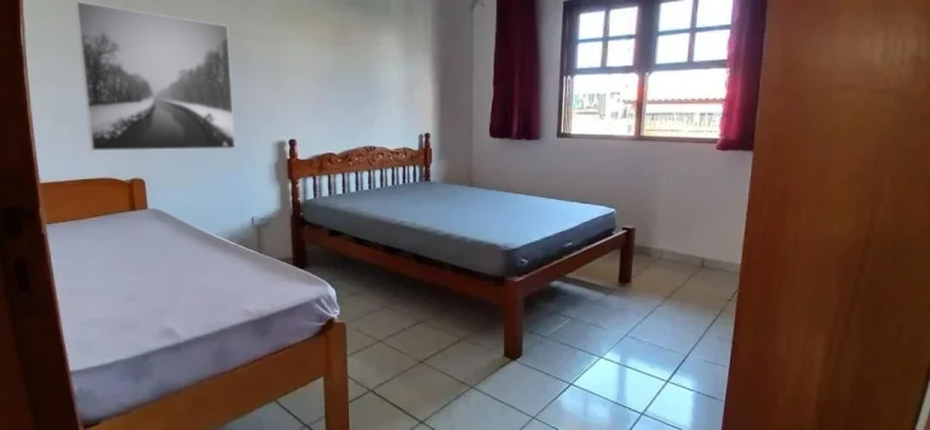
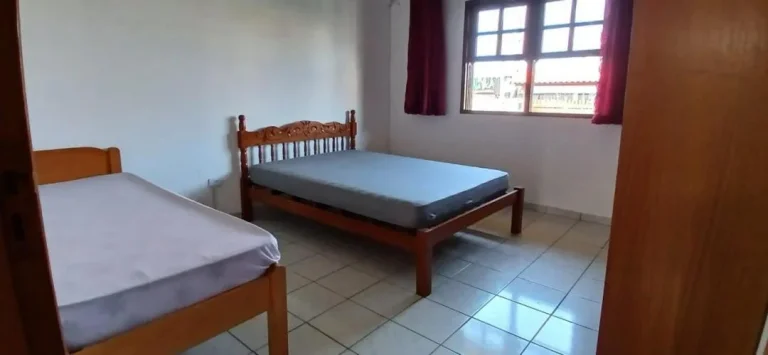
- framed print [74,0,236,151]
